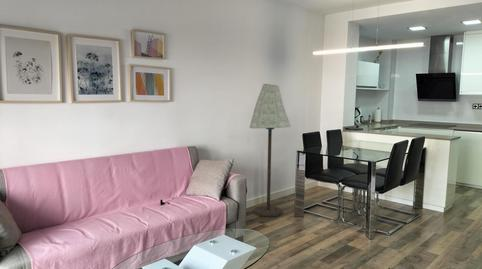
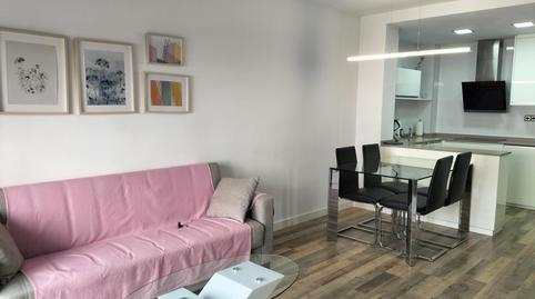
- floor lamp [248,83,292,218]
